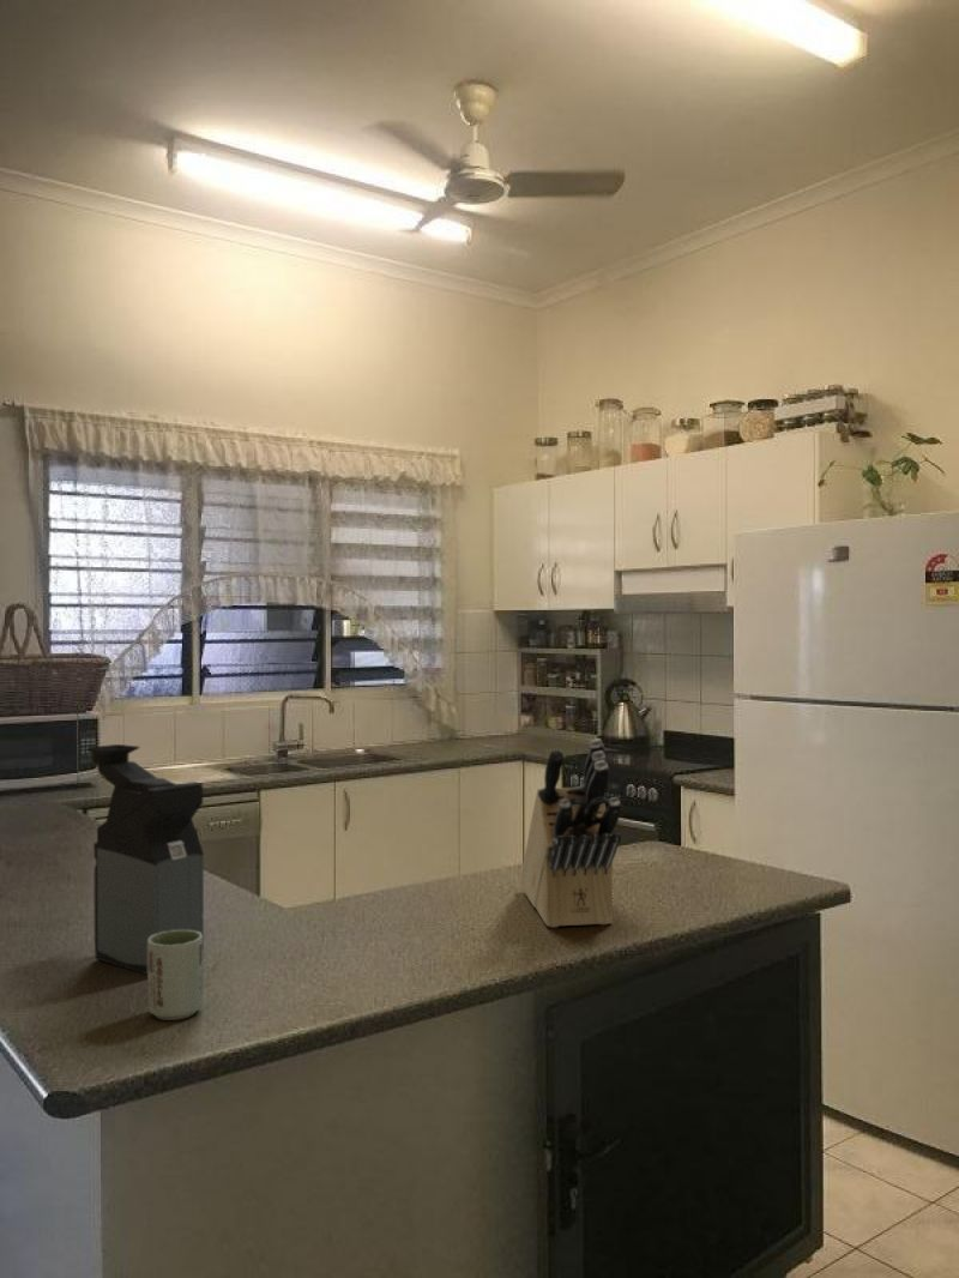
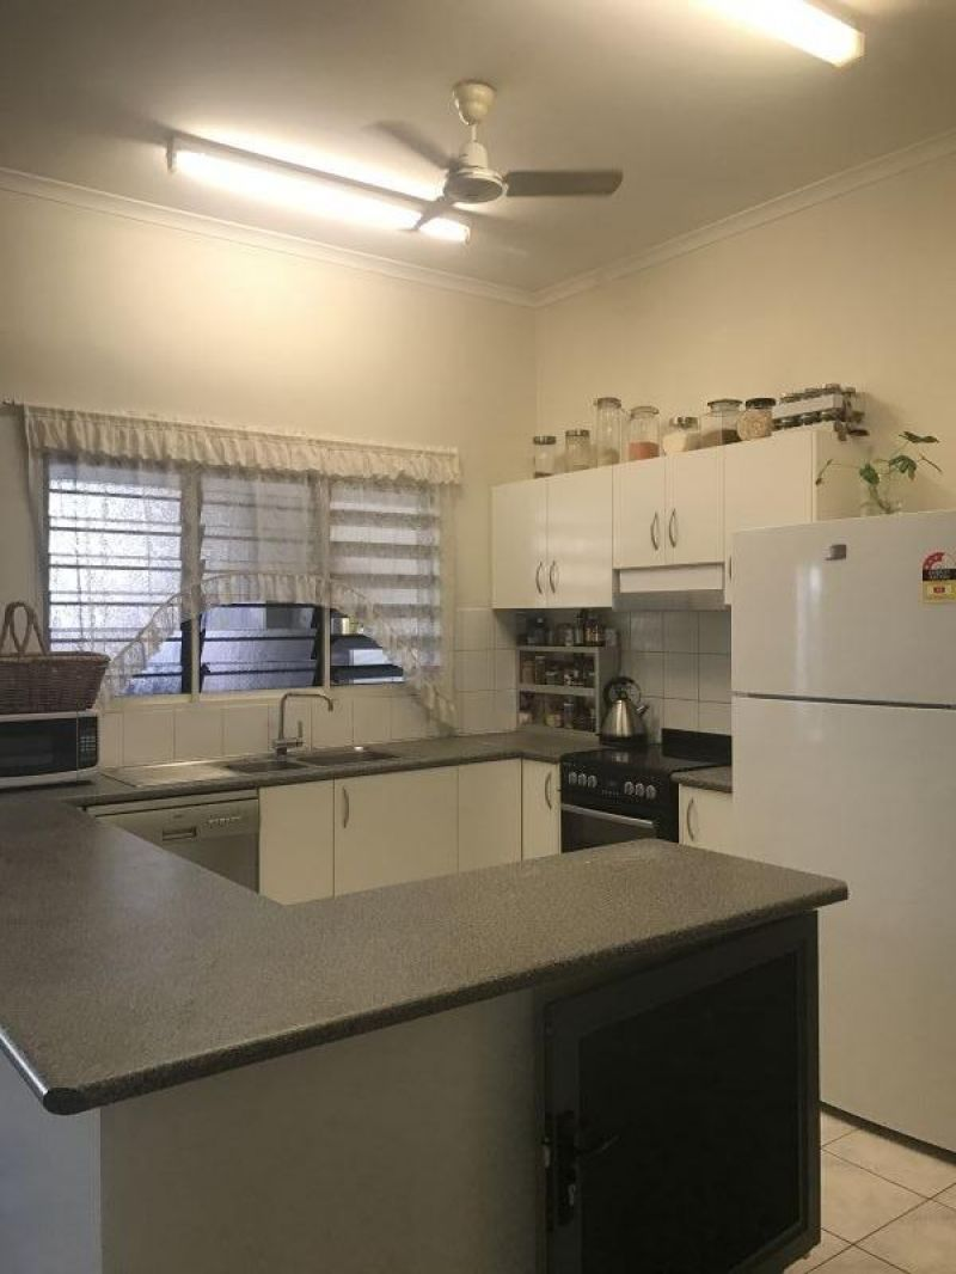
- cup [146,930,204,1021]
- knife block [520,737,622,929]
- coffee maker [85,743,205,976]
